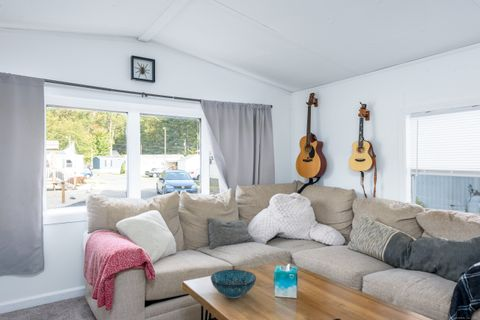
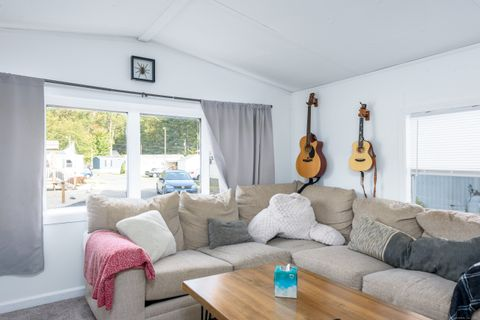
- decorative bowl [210,269,257,299]
